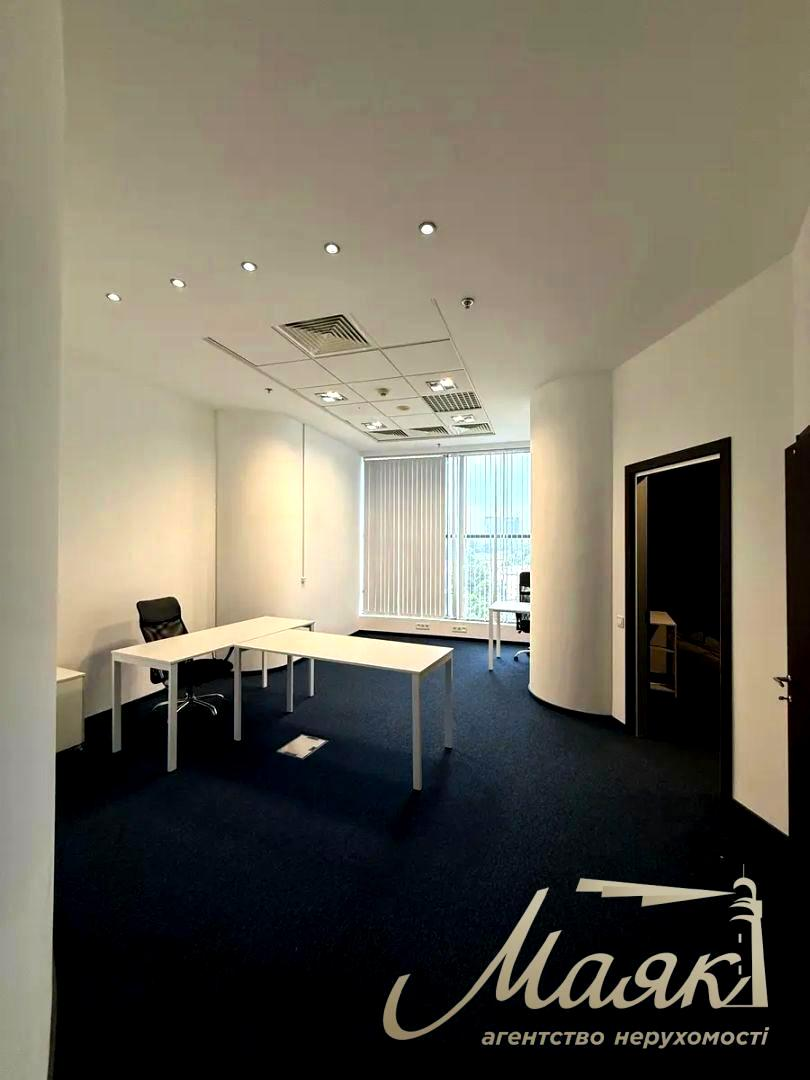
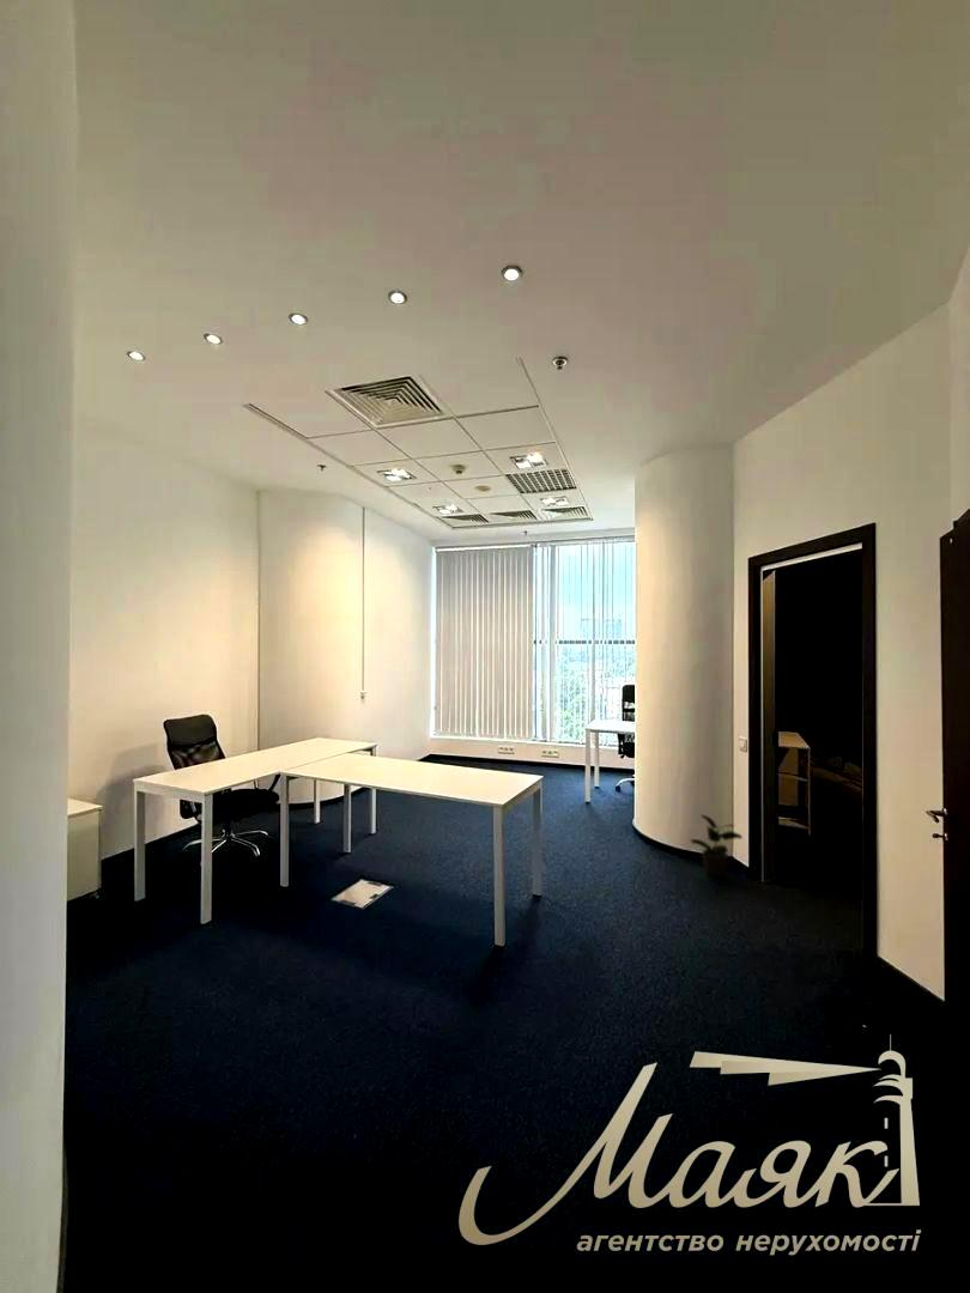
+ potted plant [690,813,744,878]
